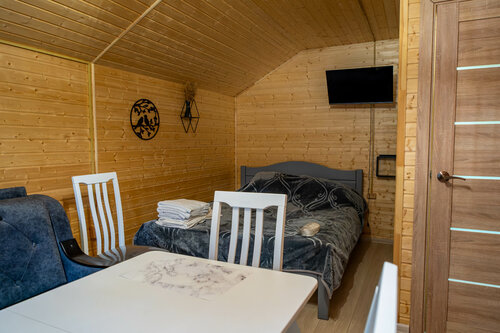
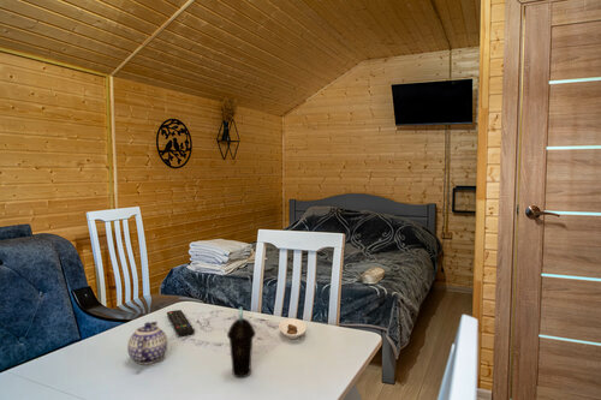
+ teapot [126,321,168,365]
+ saucer [278,317,308,340]
+ cup [226,306,257,378]
+ remote control [166,309,196,338]
